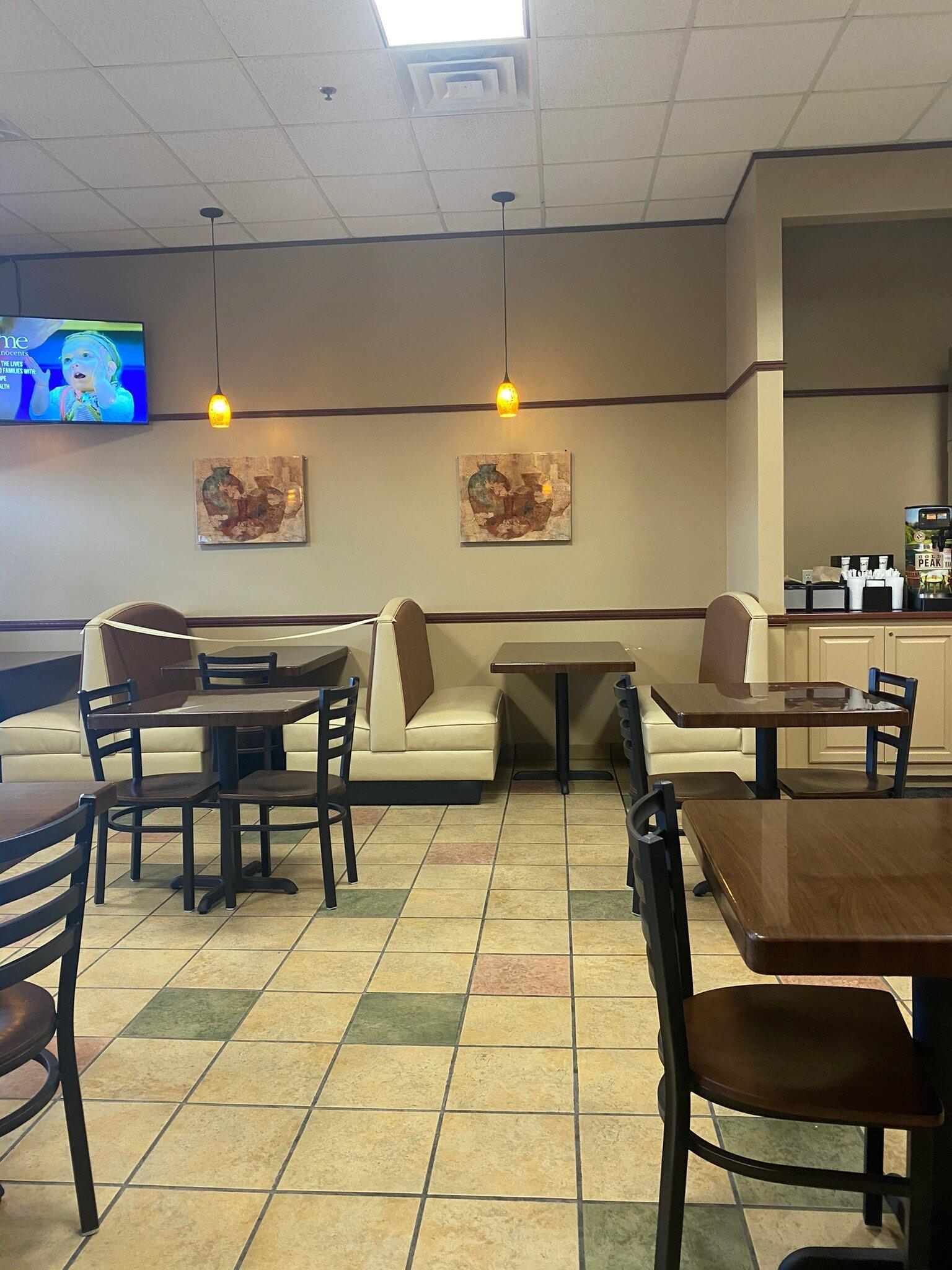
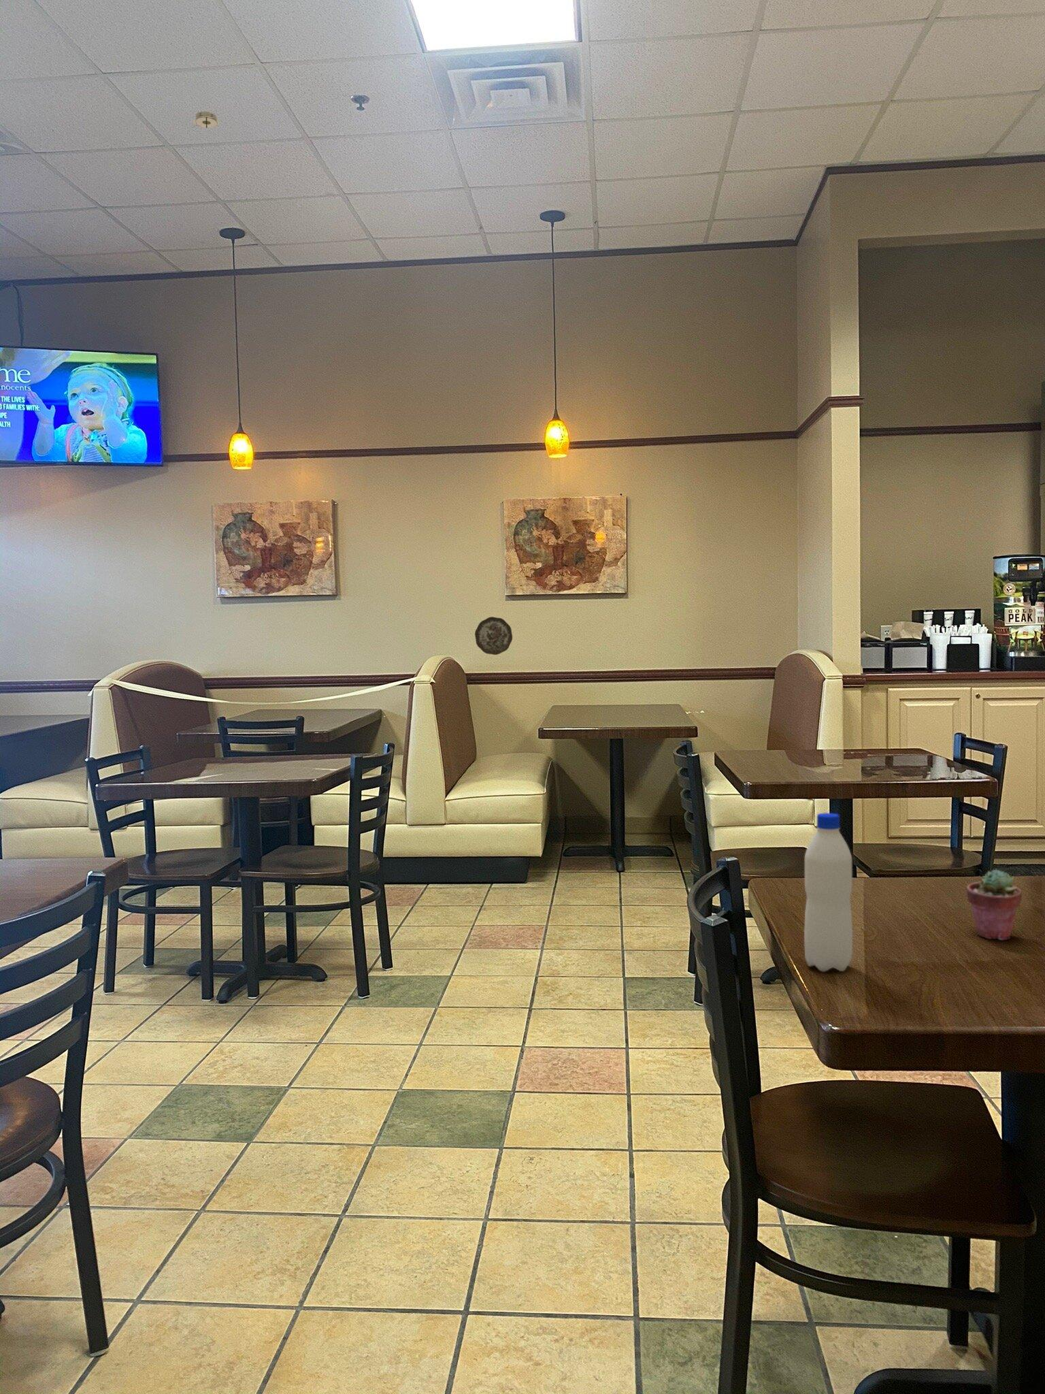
+ smoke detector [192,111,220,128]
+ potted succulent [966,868,1023,941]
+ water bottle [804,812,853,973]
+ decorative plate [474,616,513,655]
